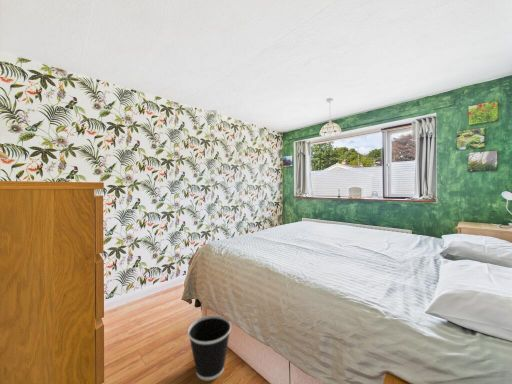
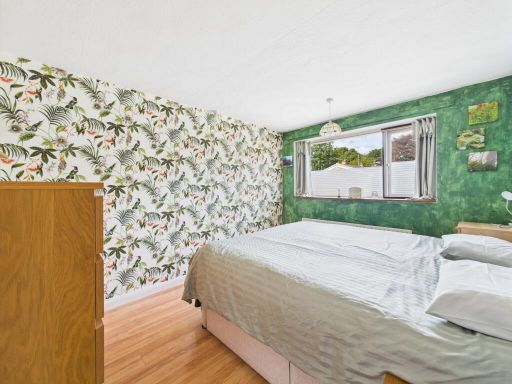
- wastebasket [187,314,232,381]
